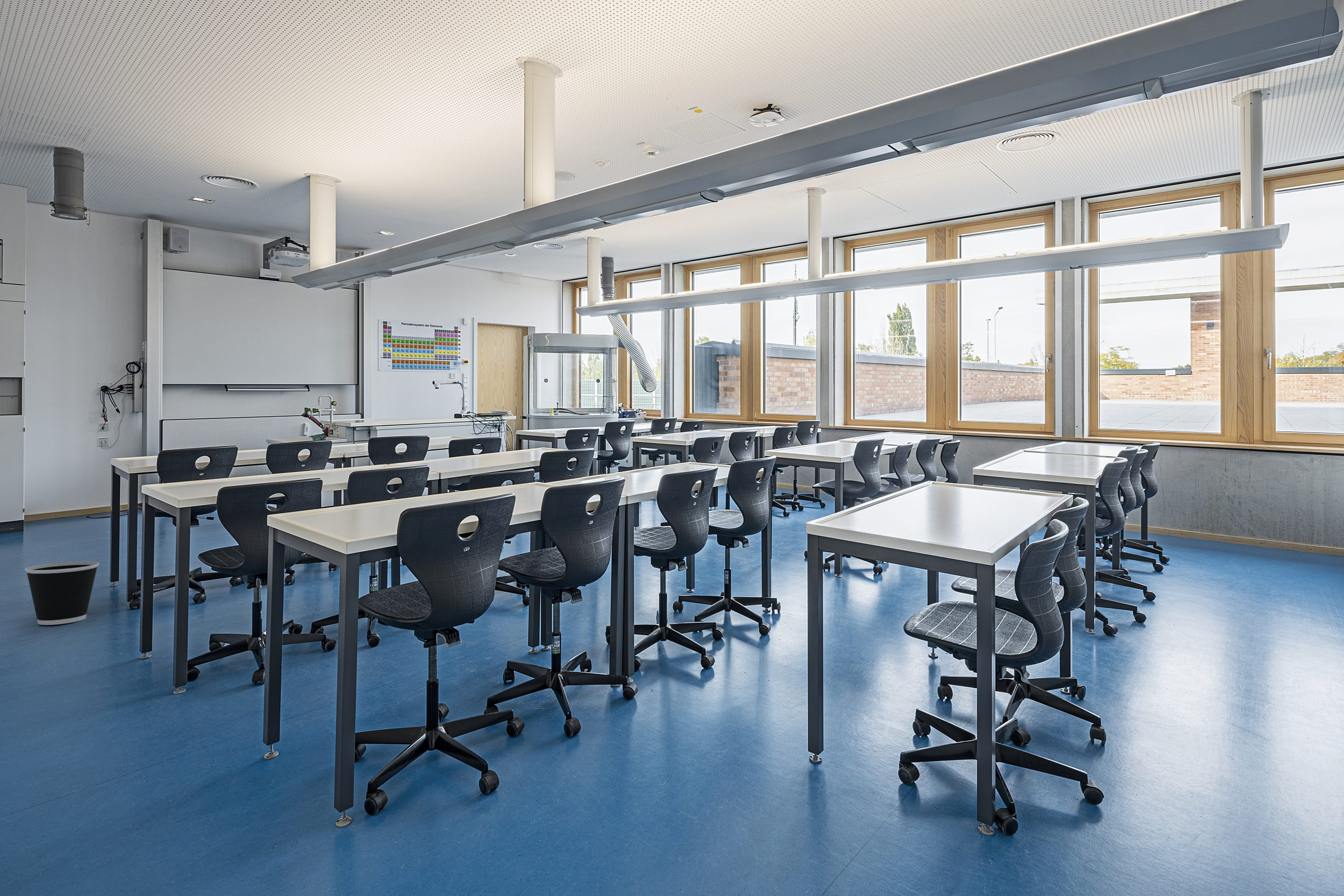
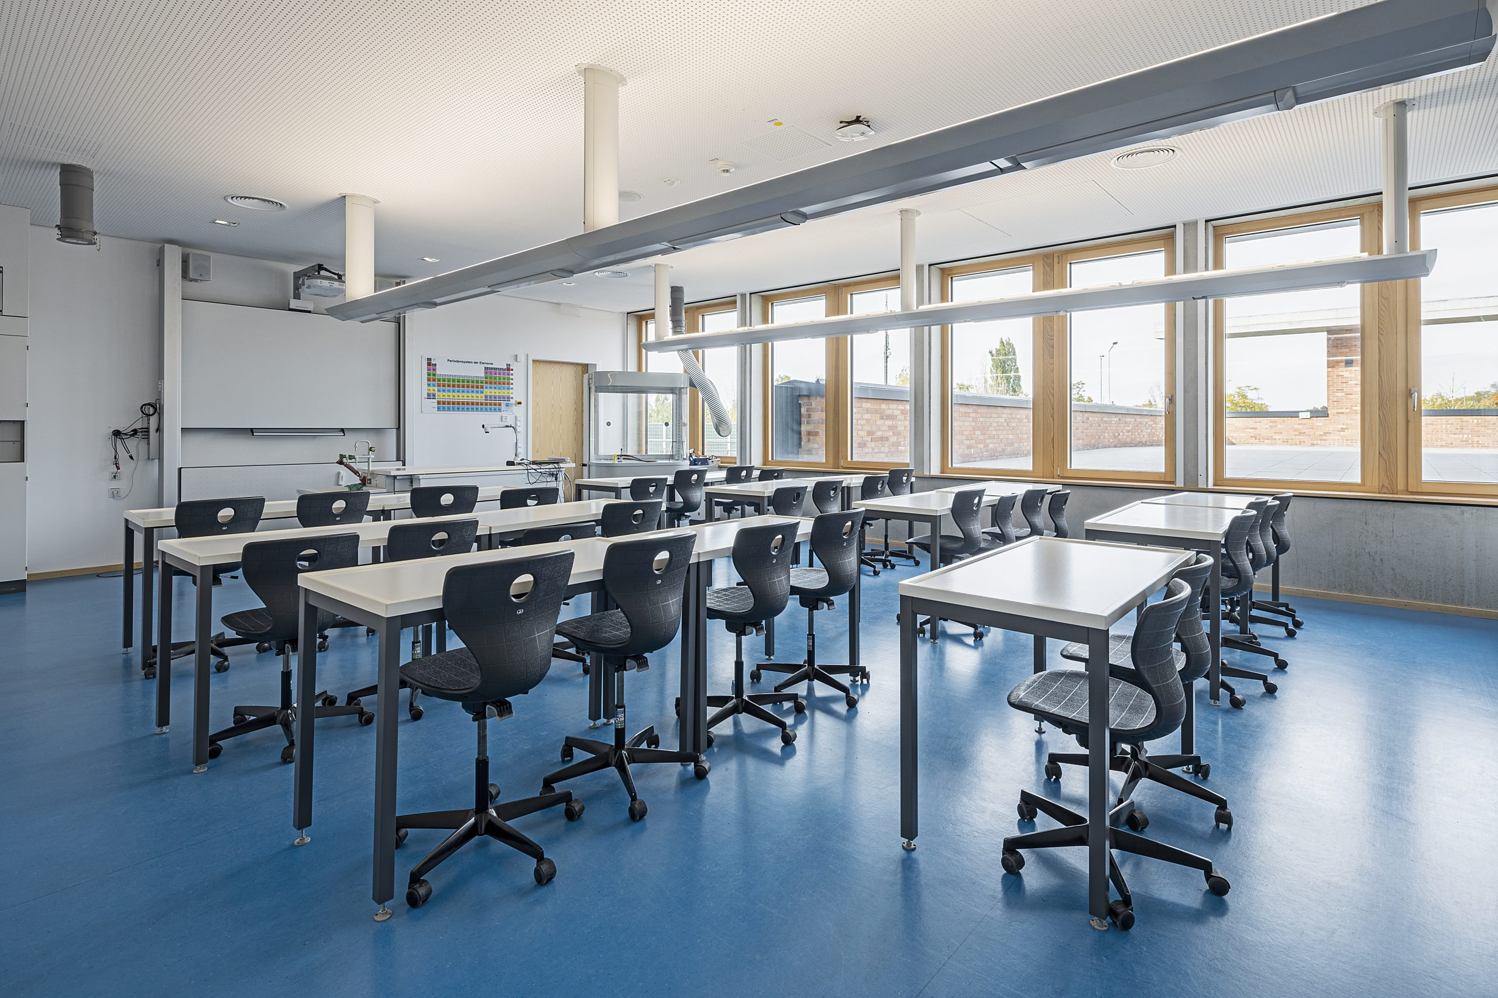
- wastebasket [24,561,100,626]
